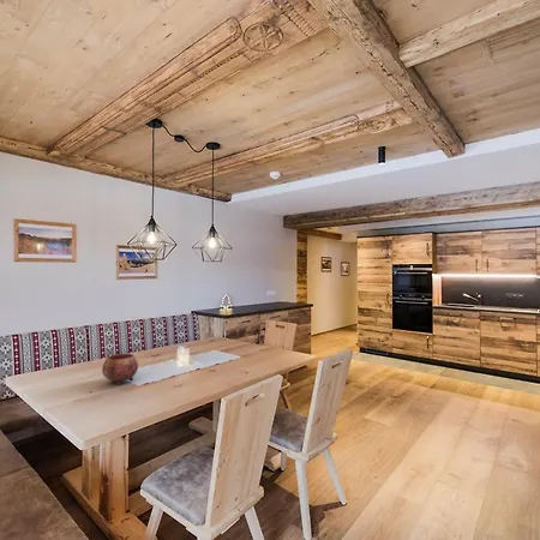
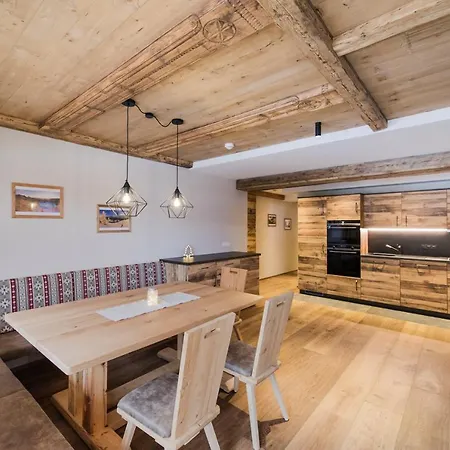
- bowl [101,353,139,386]
